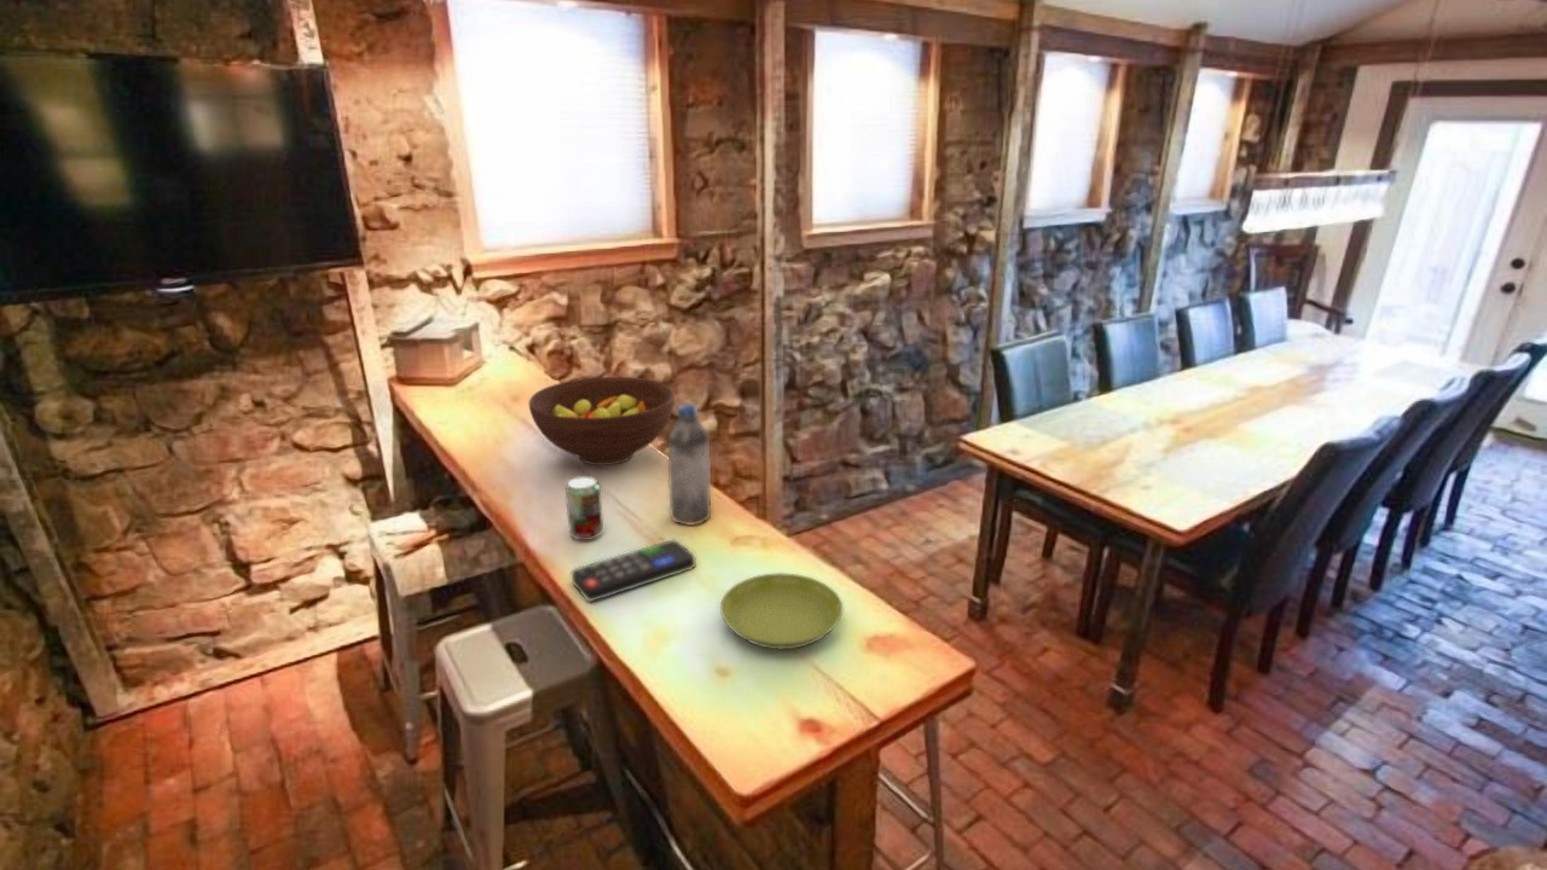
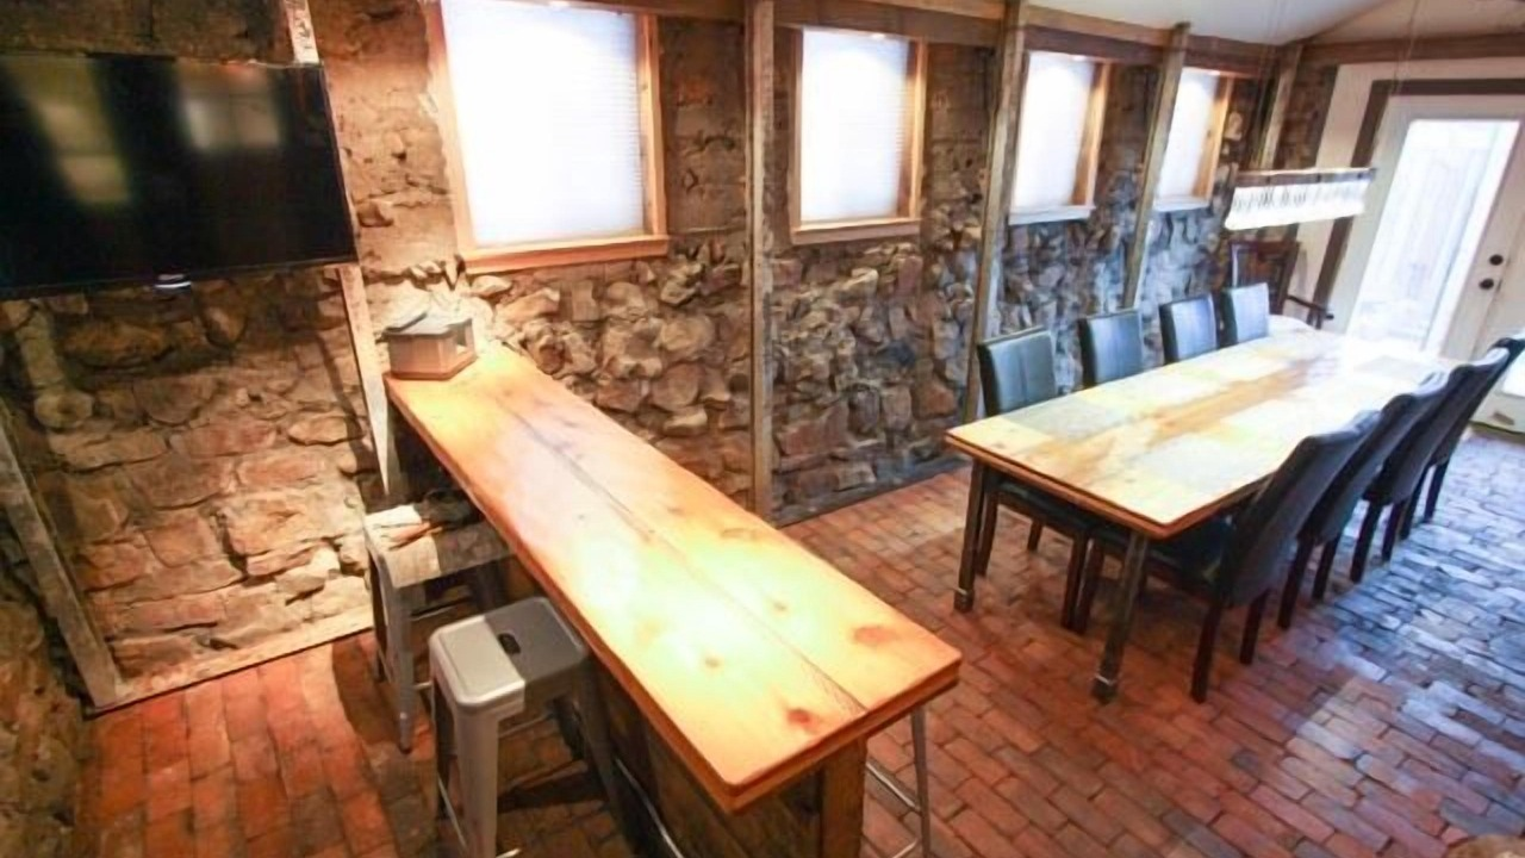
- water bottle [666,402,712,526]
- fruit bowl [528,376,676,466]
- saucer [719,572,844,650]
- beverage can [564,475,604,541]
- remote control [570,539,697,603]
